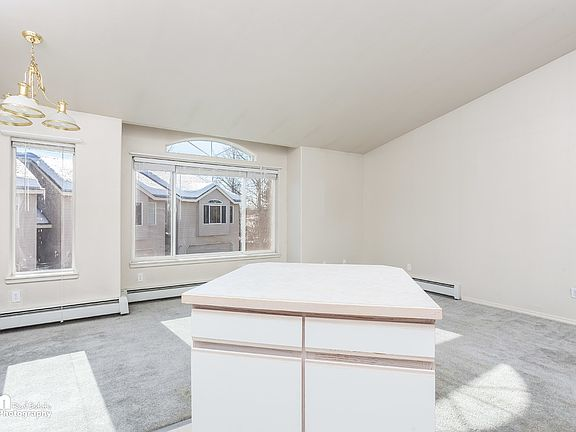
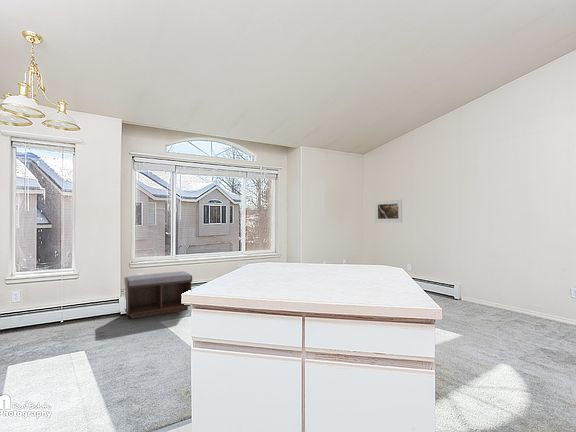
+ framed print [374,198,403,223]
+ bench [123,270,193,320]
